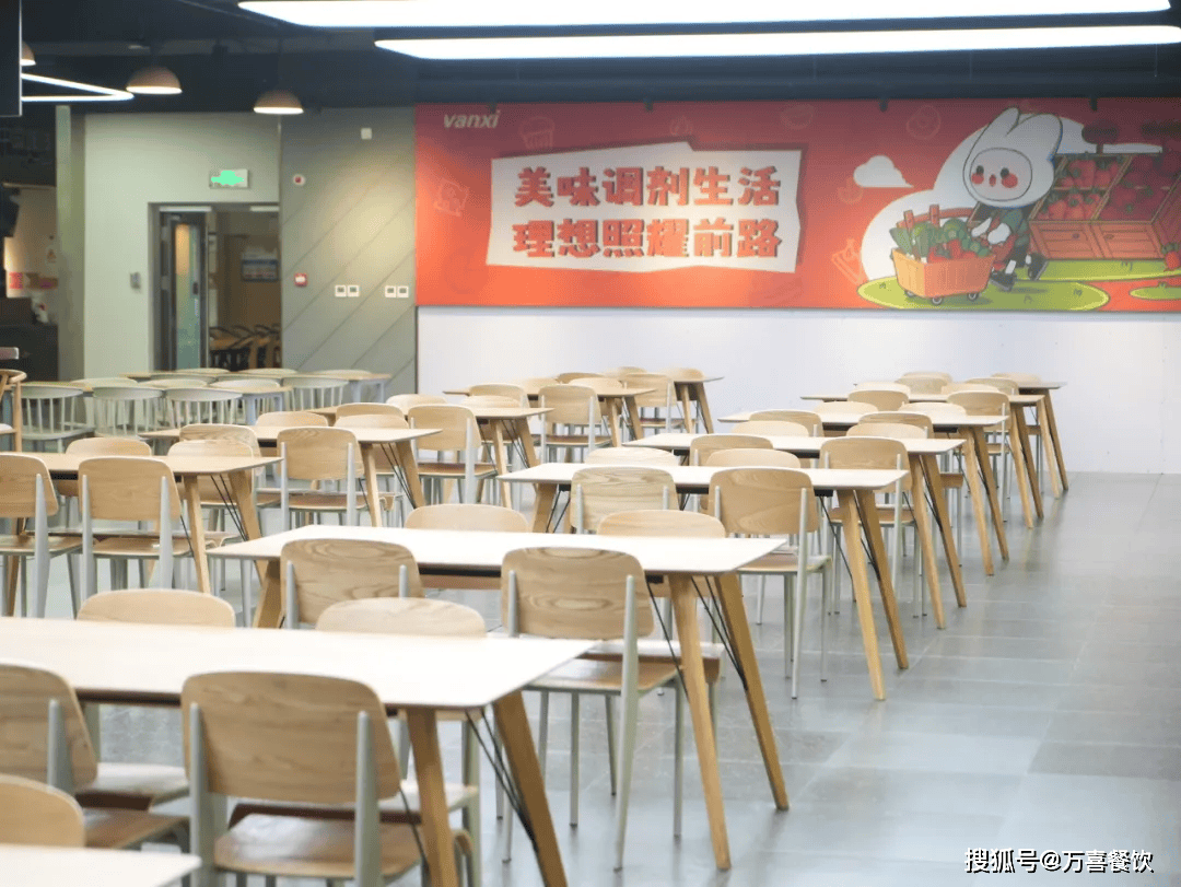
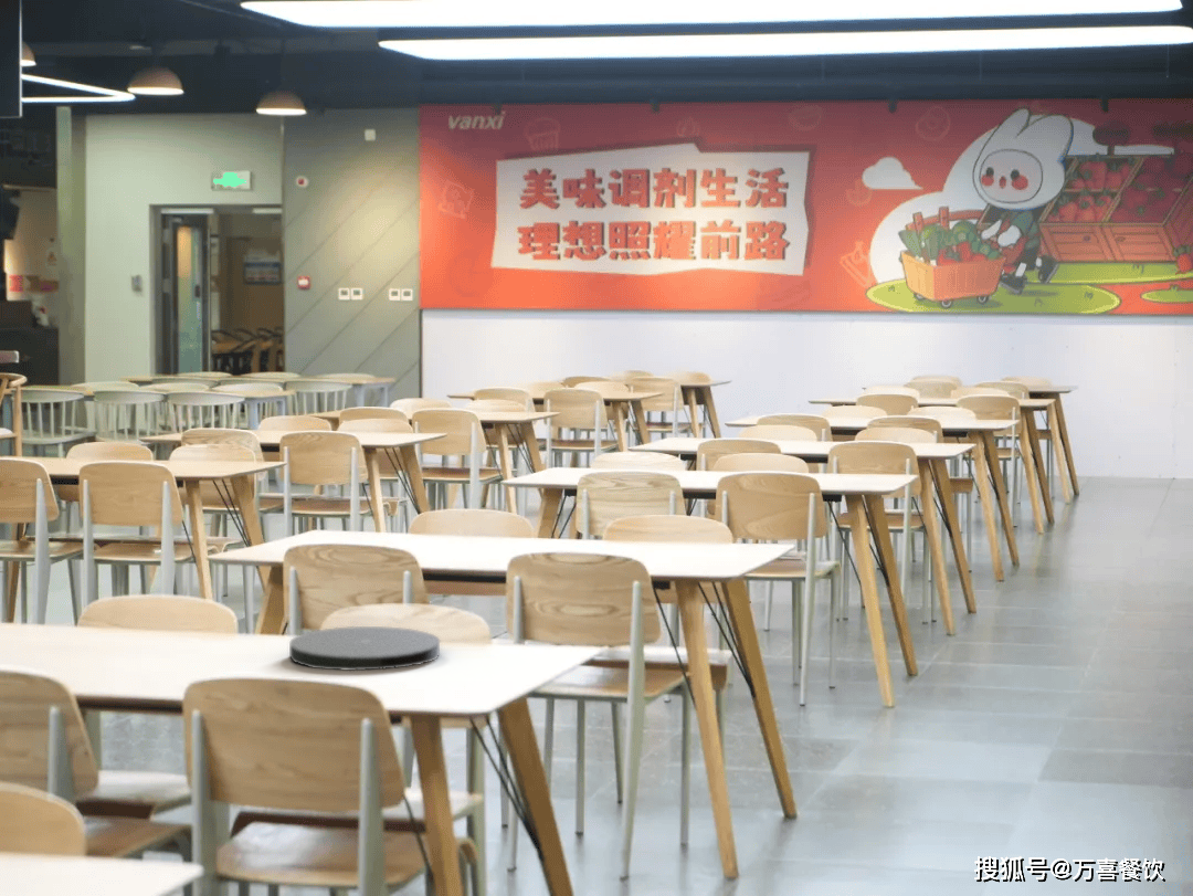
+ plate [288,625,441,672]
